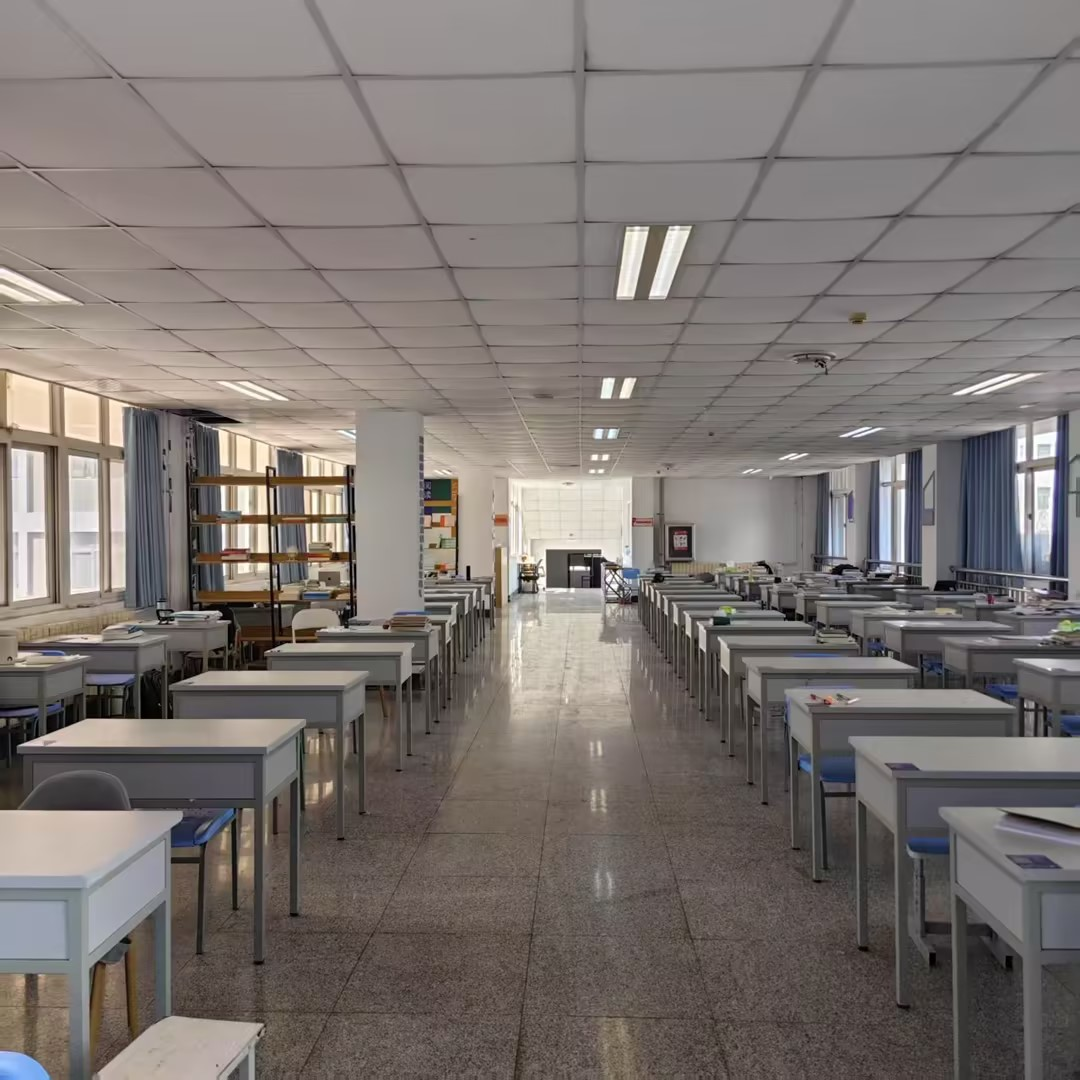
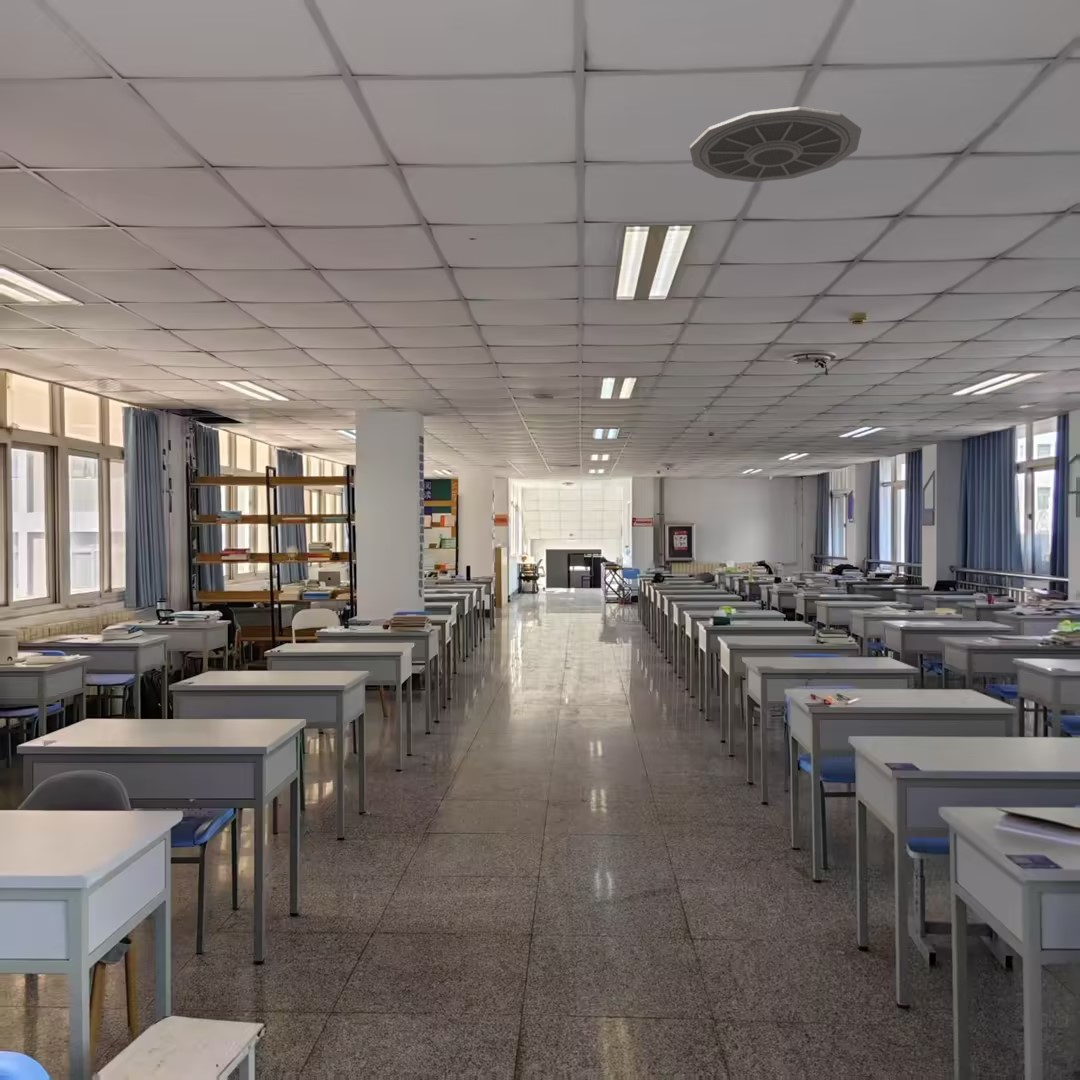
+ ceiling vent [689,106,862,183]
